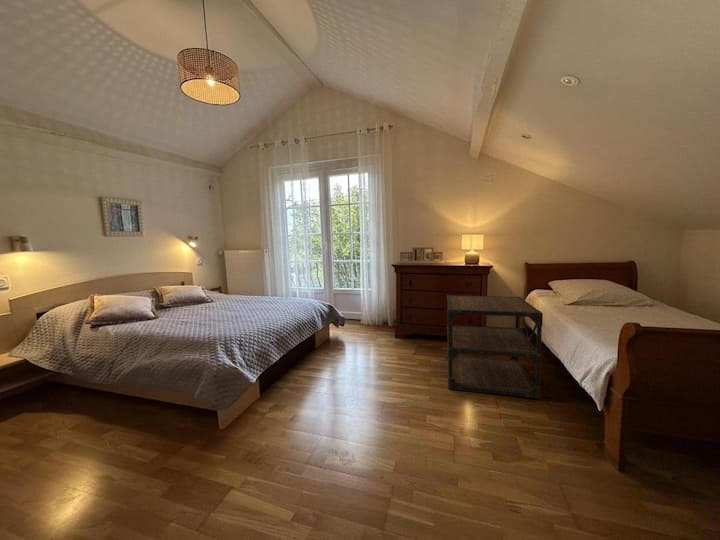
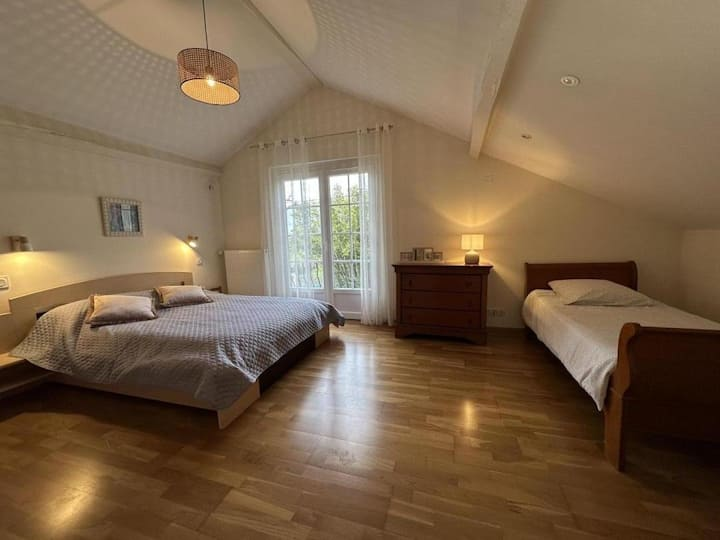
- side table [446,294,544,400]
